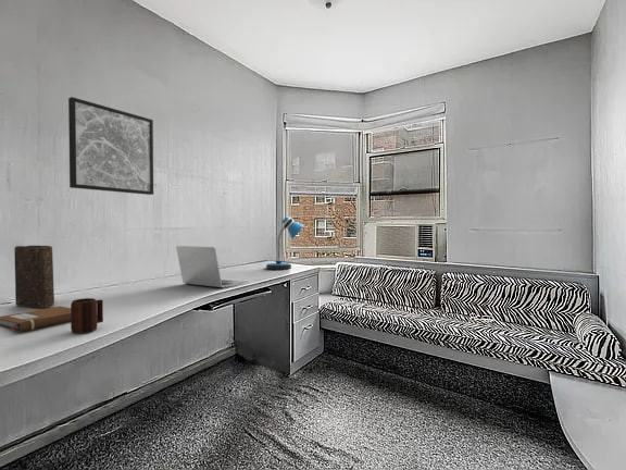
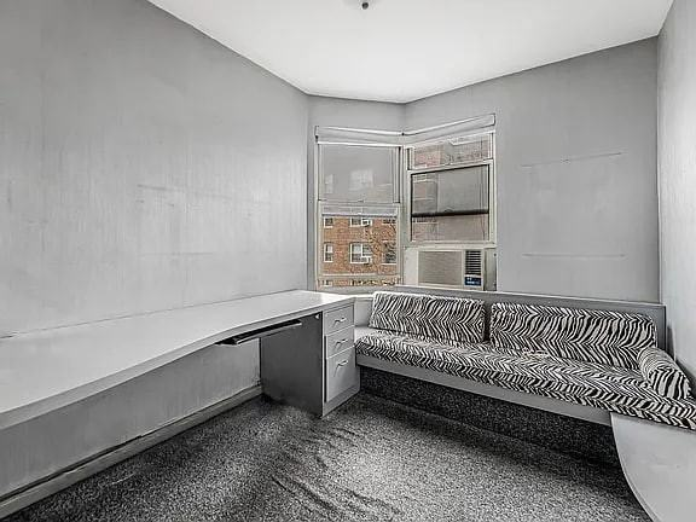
- book [13,245,55,309]
- laptop [175,245,250,288]
- mug [70,297,104,334]
- wall art [67,96,154,196]
- notebook [0,305,71,333]
- desk lamp [265,215,305,271]
